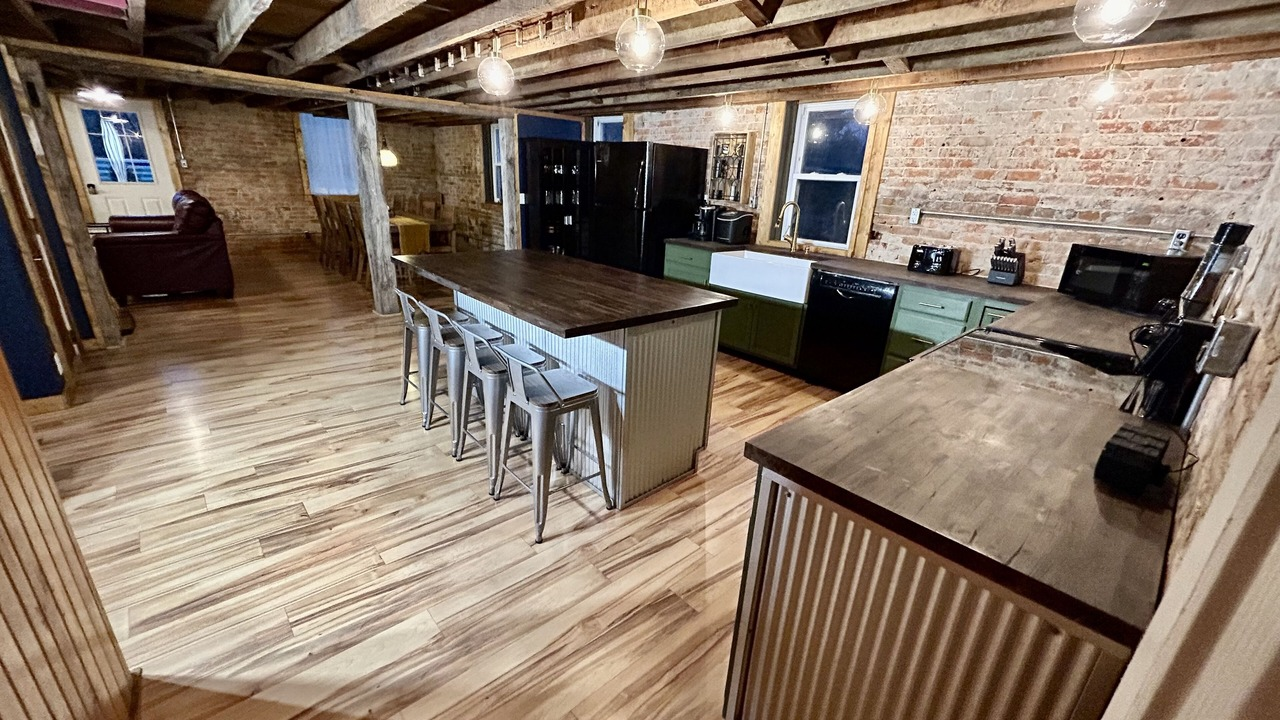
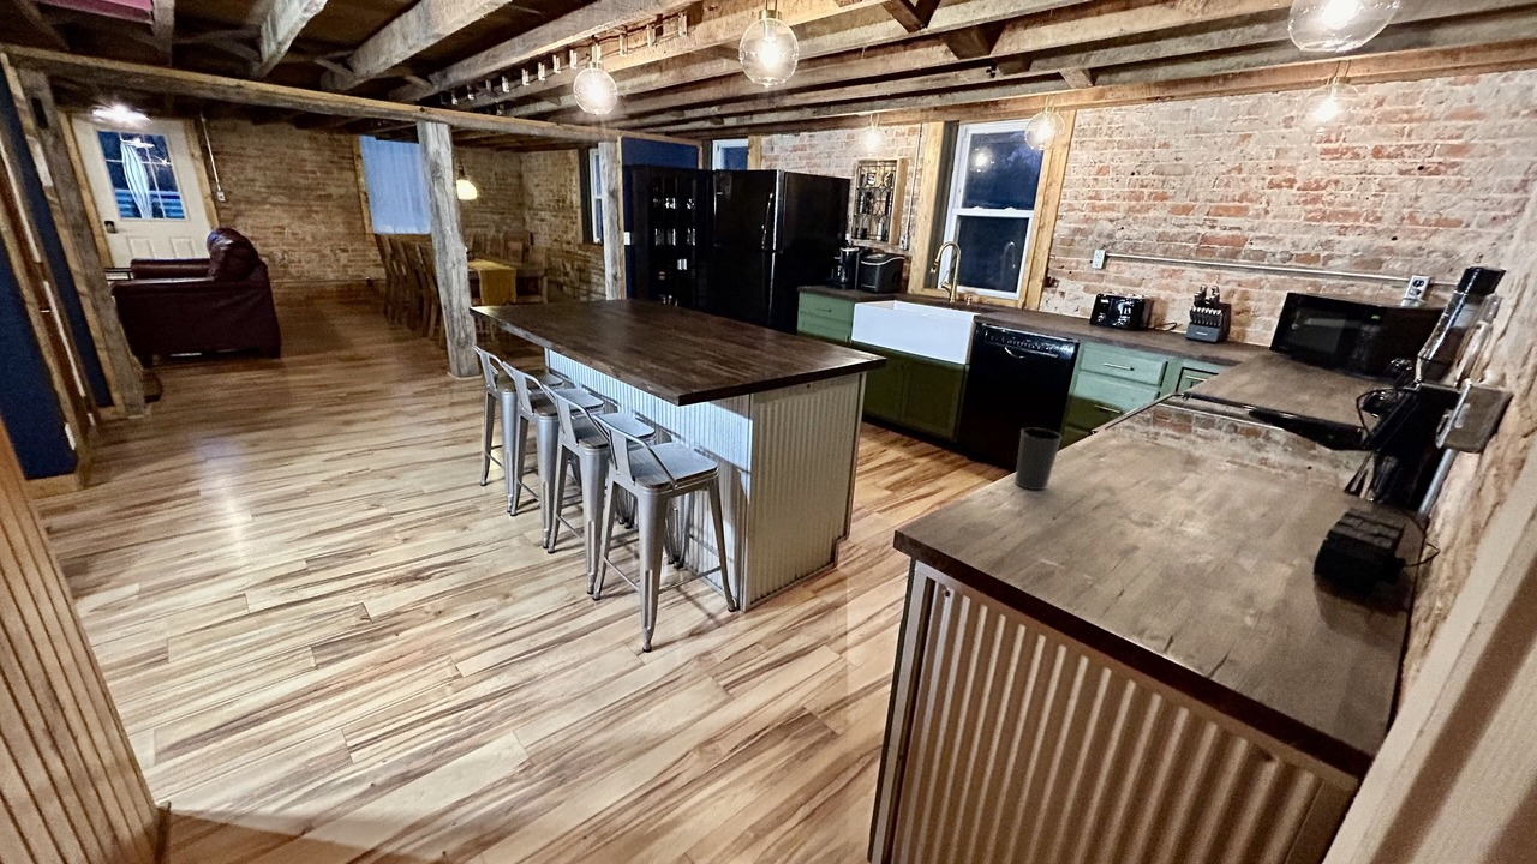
+ cup [1015,427,1063,491]
